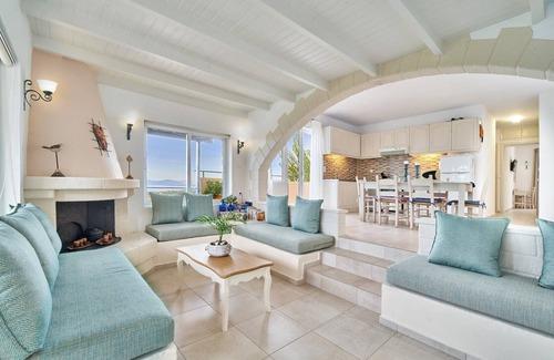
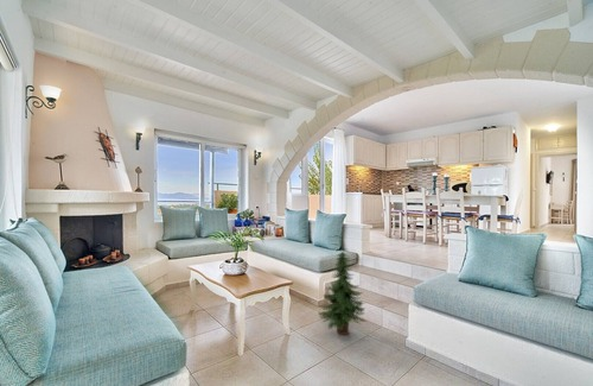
+ tree [318,251,368,336]
